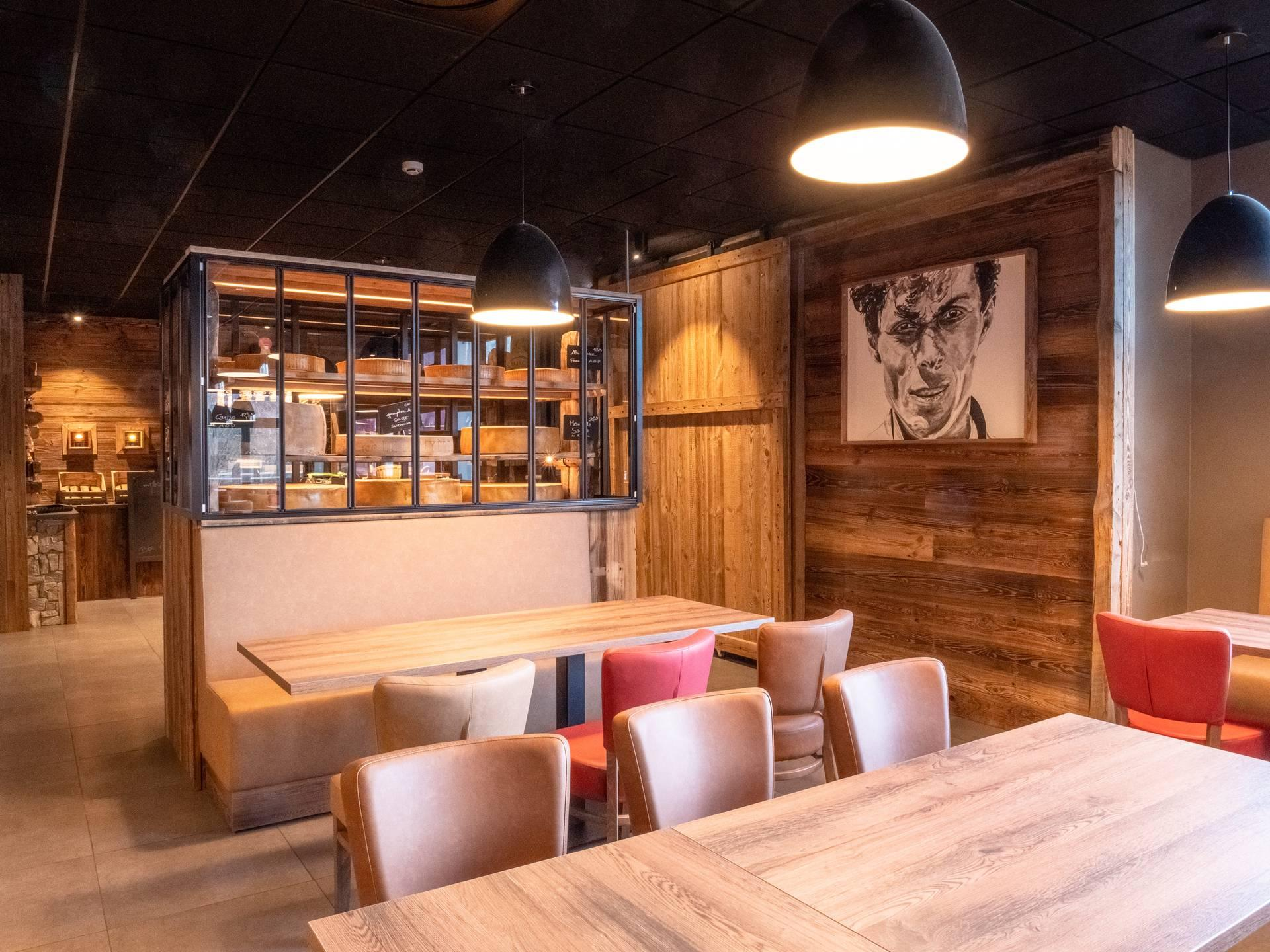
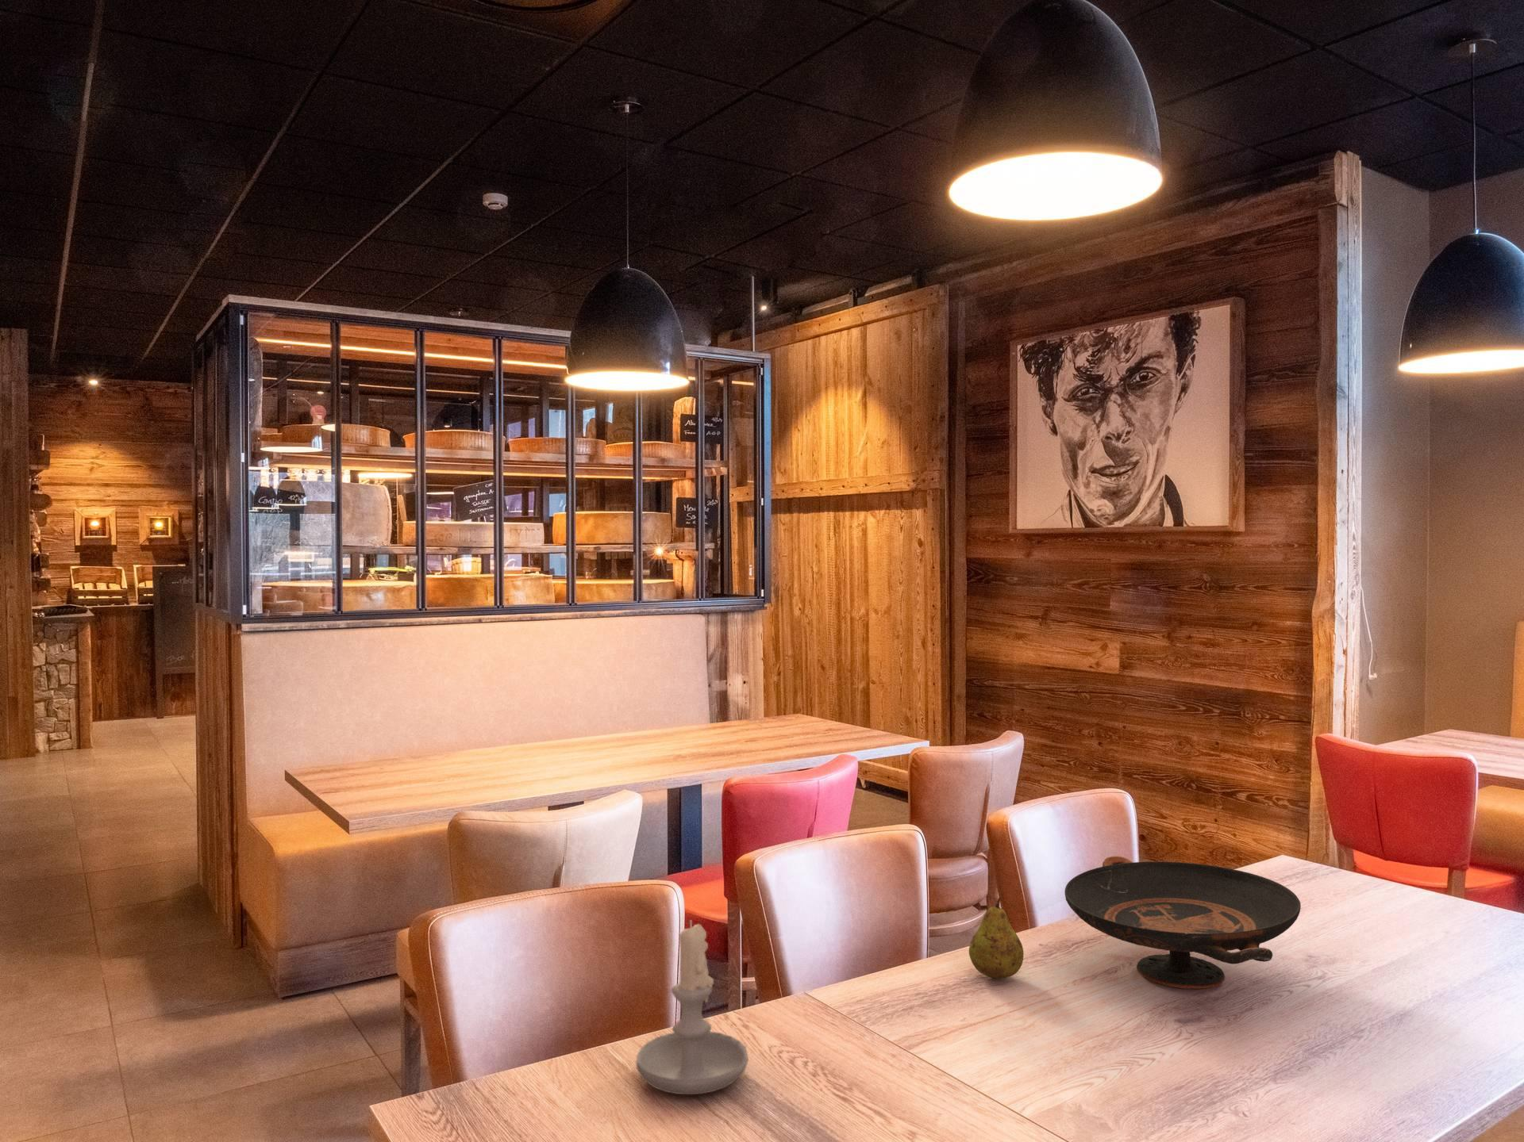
+ fruit [968,897,1025,979]
+ decorative bowl [1064,855,1302,990]
+ candle [636,919,749,1095]
